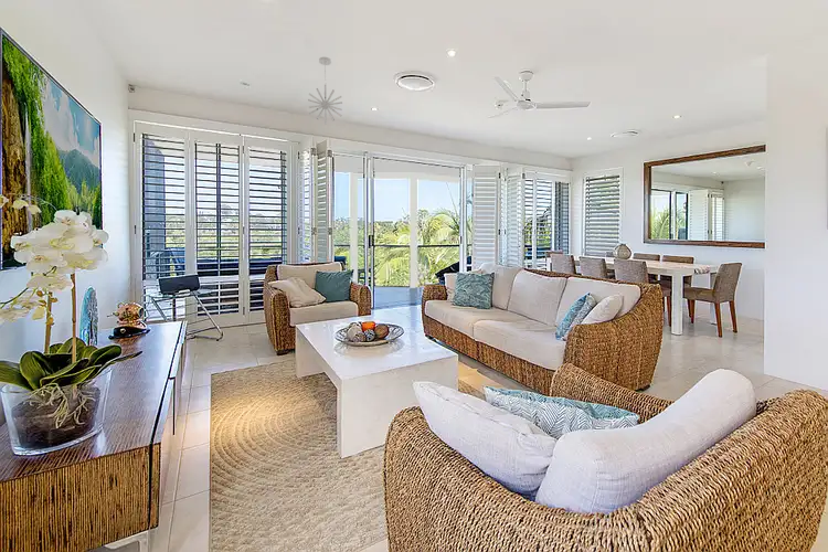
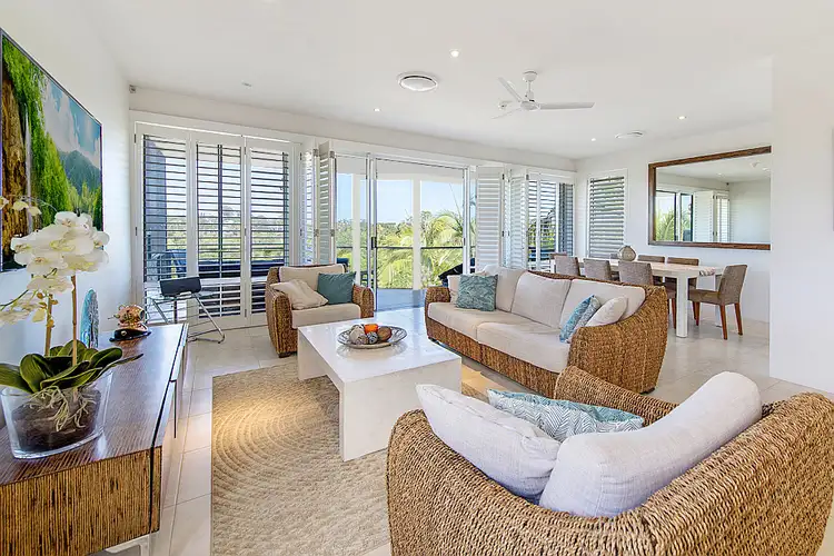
- pendant light [307,56,343,126]
